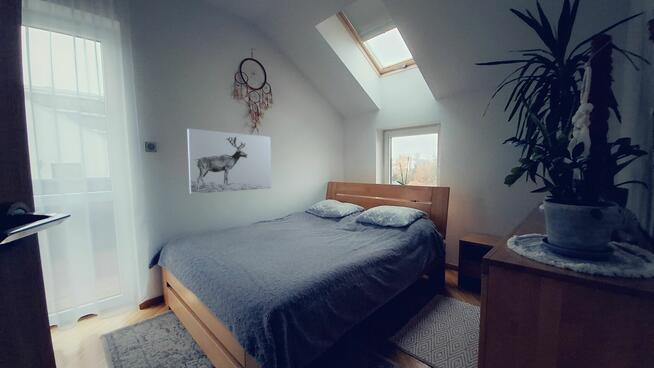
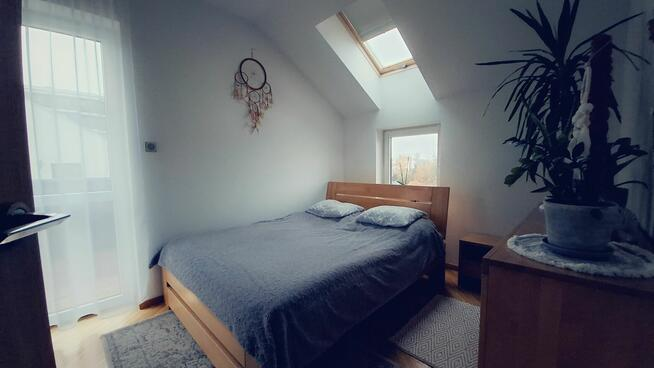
- wall art [186,128,272,195]
